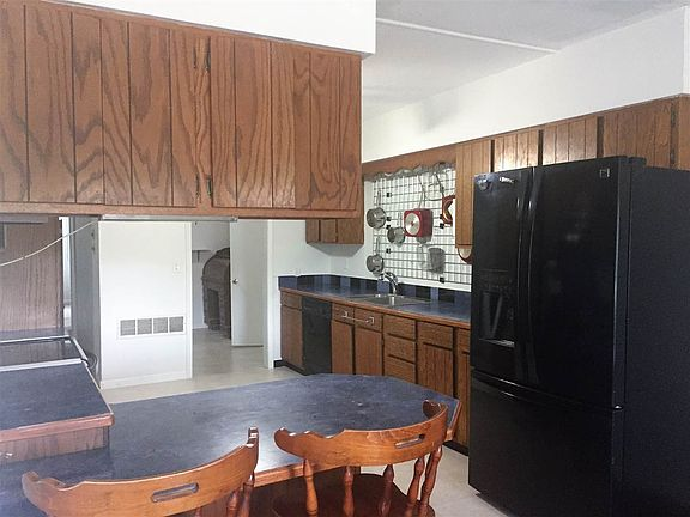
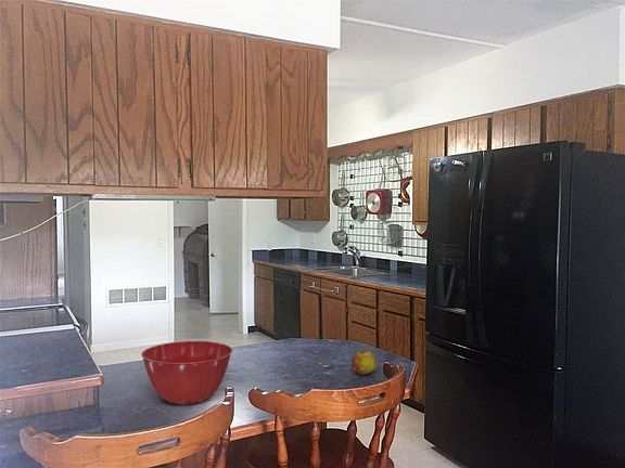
+ fruit [350,350,378,375]
+ mixing bowl [140,340,233,406]
